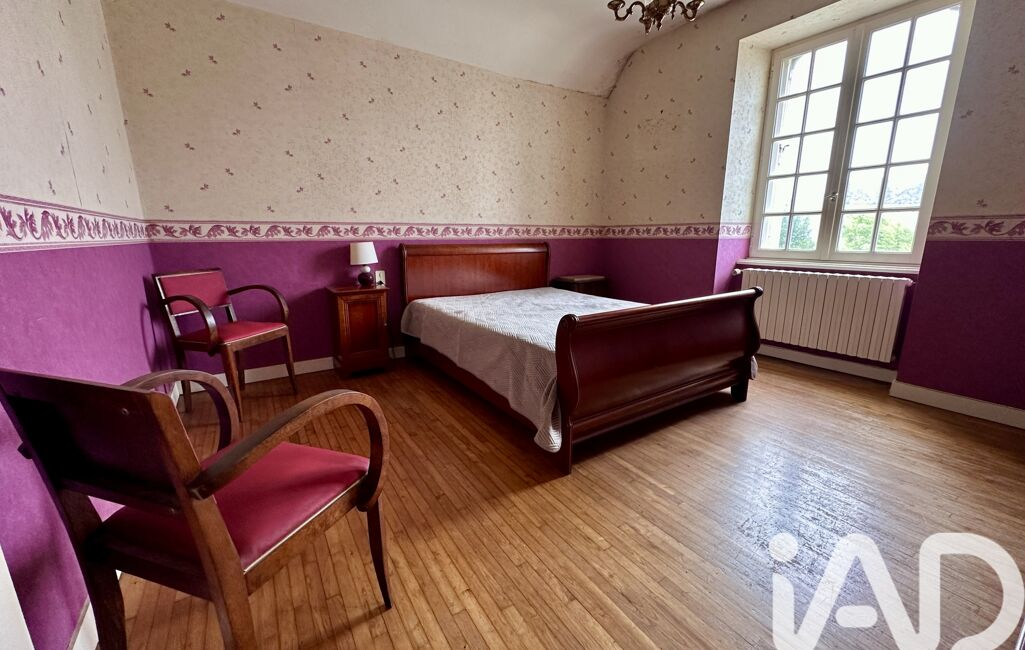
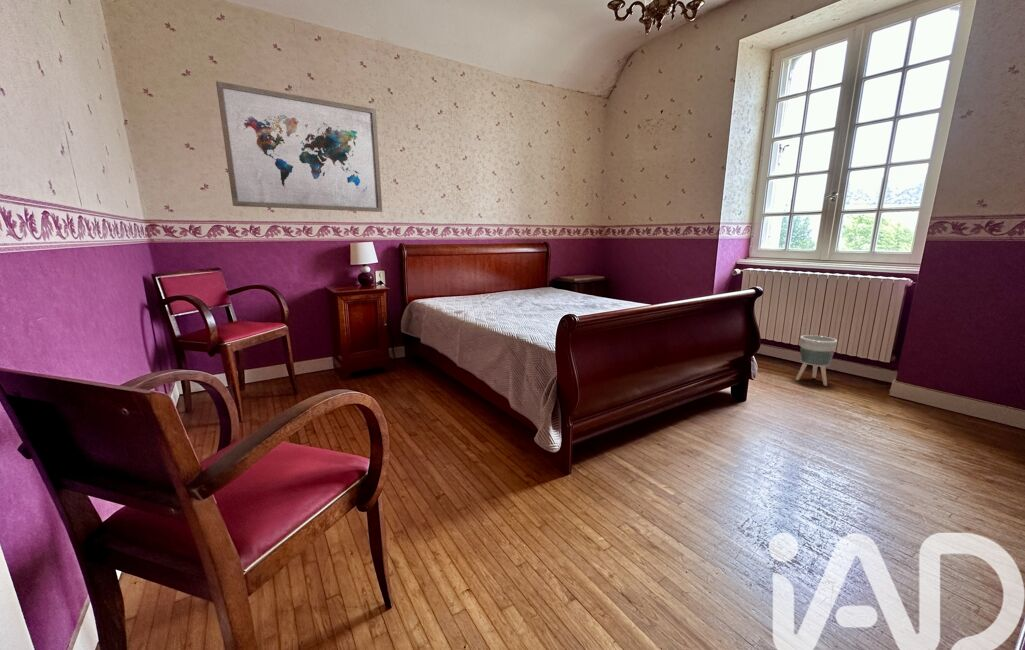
+ wall art [215,80,383,213]
+ planter [795,334,838,387]
